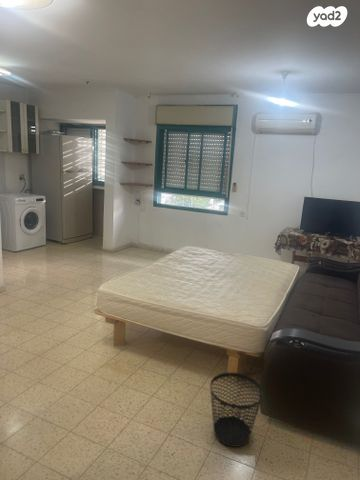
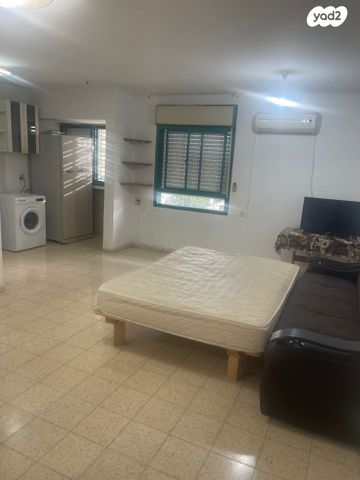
- wastebasket [209,372,264,448]
